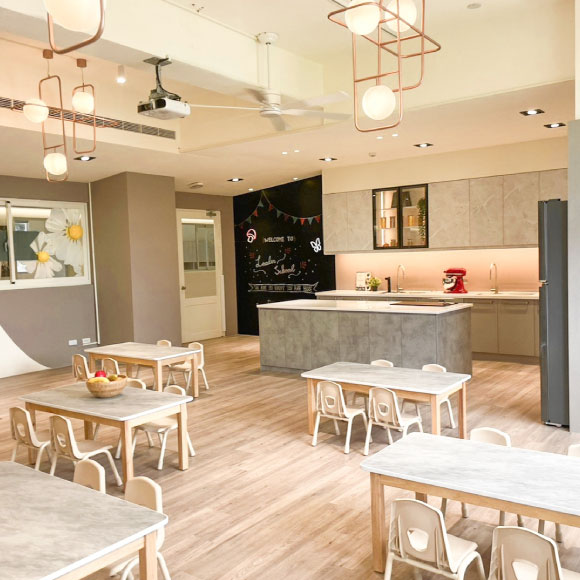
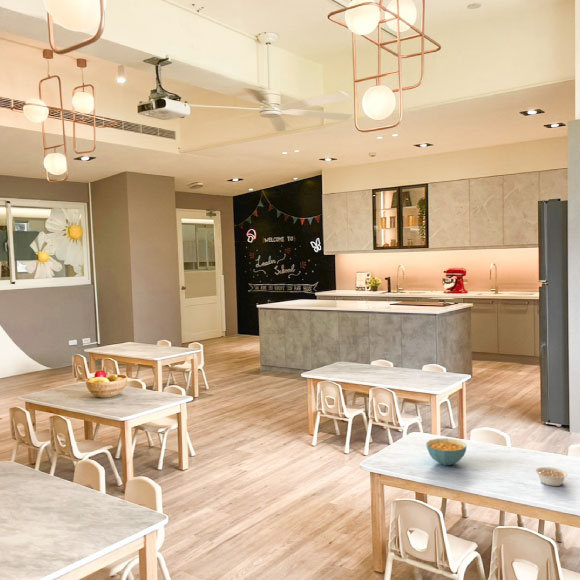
+ cereal bowl [425,437,468,466]
+ legume [534,466,568,487]
